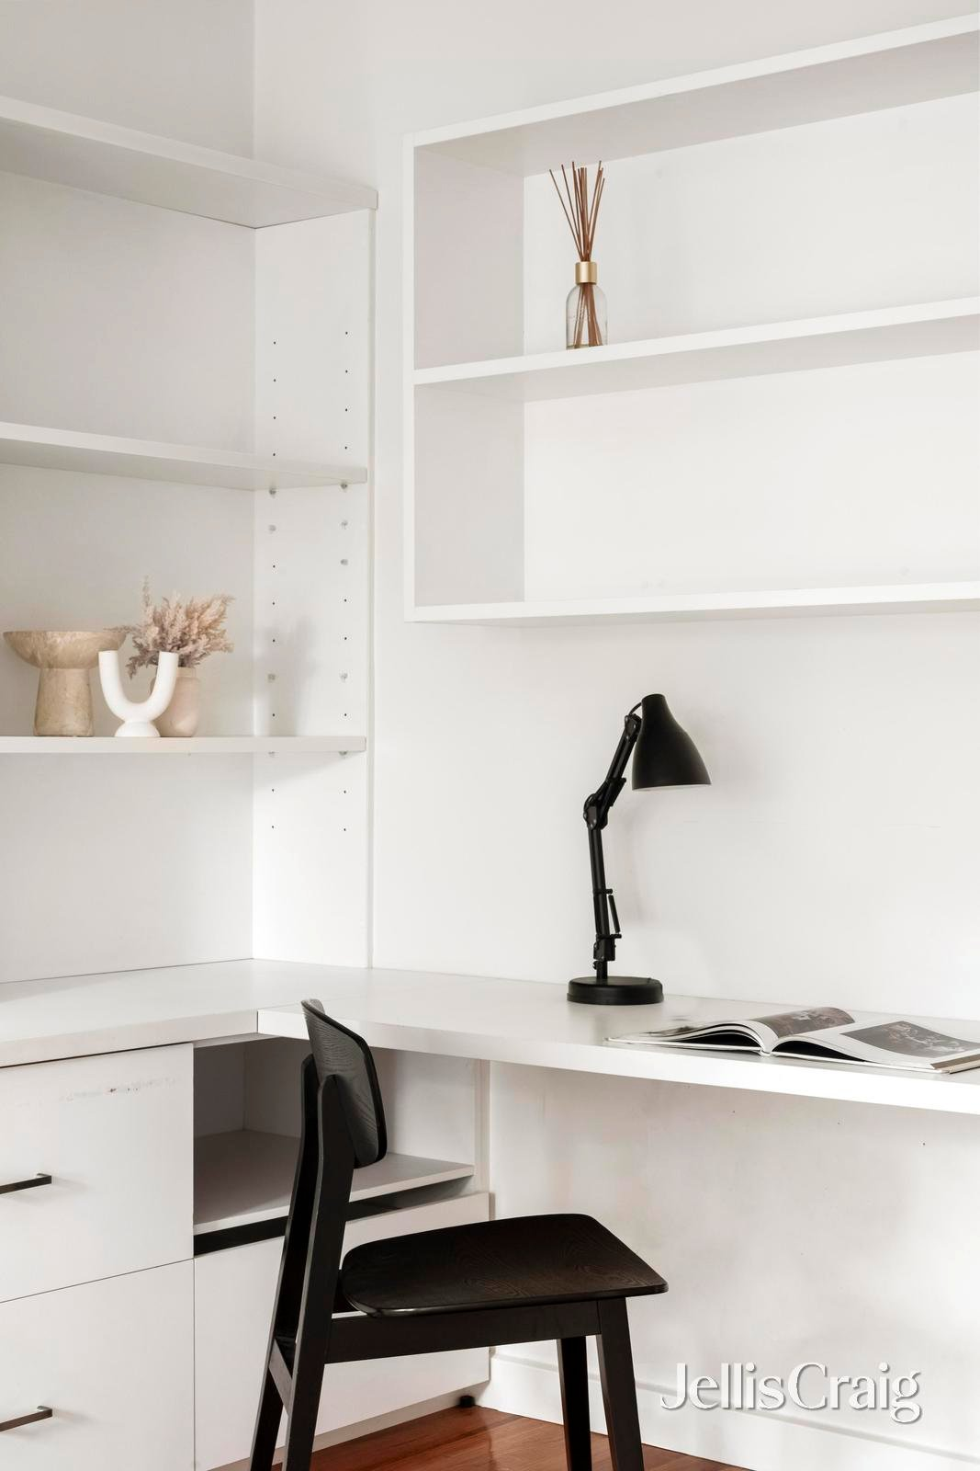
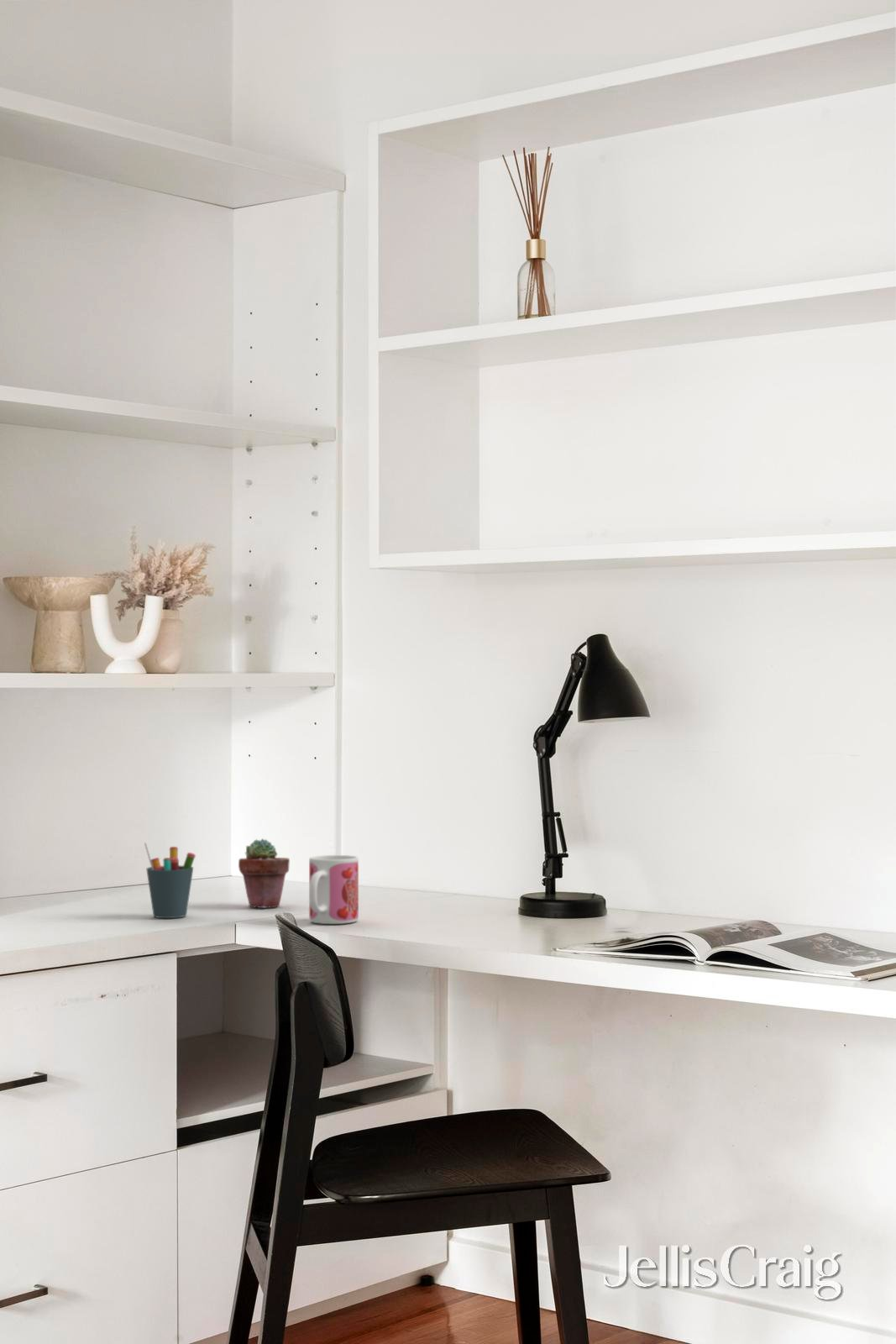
+ pen holder [144,842,196,919]
+ mug [308,854,359,925]
+ potted succulent [238,837,291,909]
